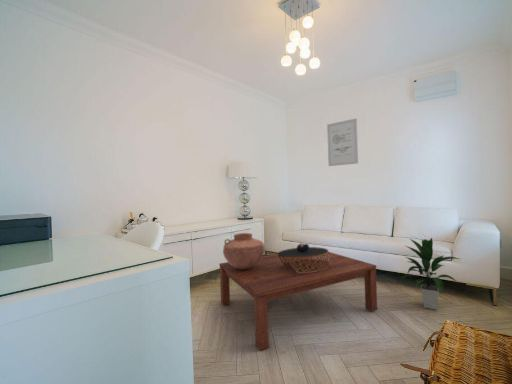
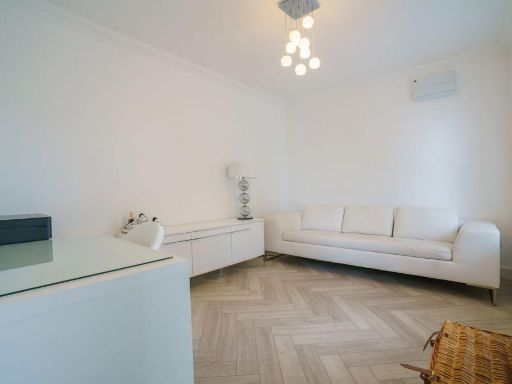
- wall art [326,117,359,167]
- vase [222,232,266,269]
- coffee table [218,251,378,351]
- indoor plant [396,237,460,311]
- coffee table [277,243,329,273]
